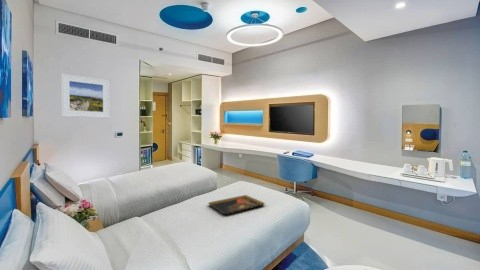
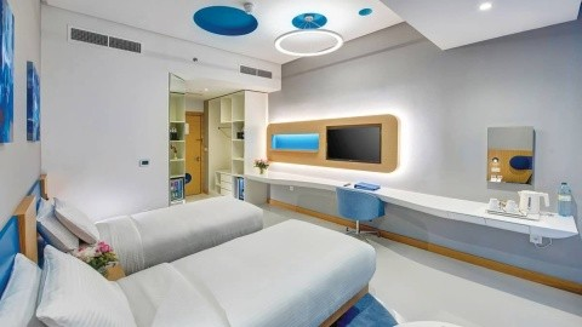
- decorative tray [207,194,266,216]
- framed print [60,73,111,119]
